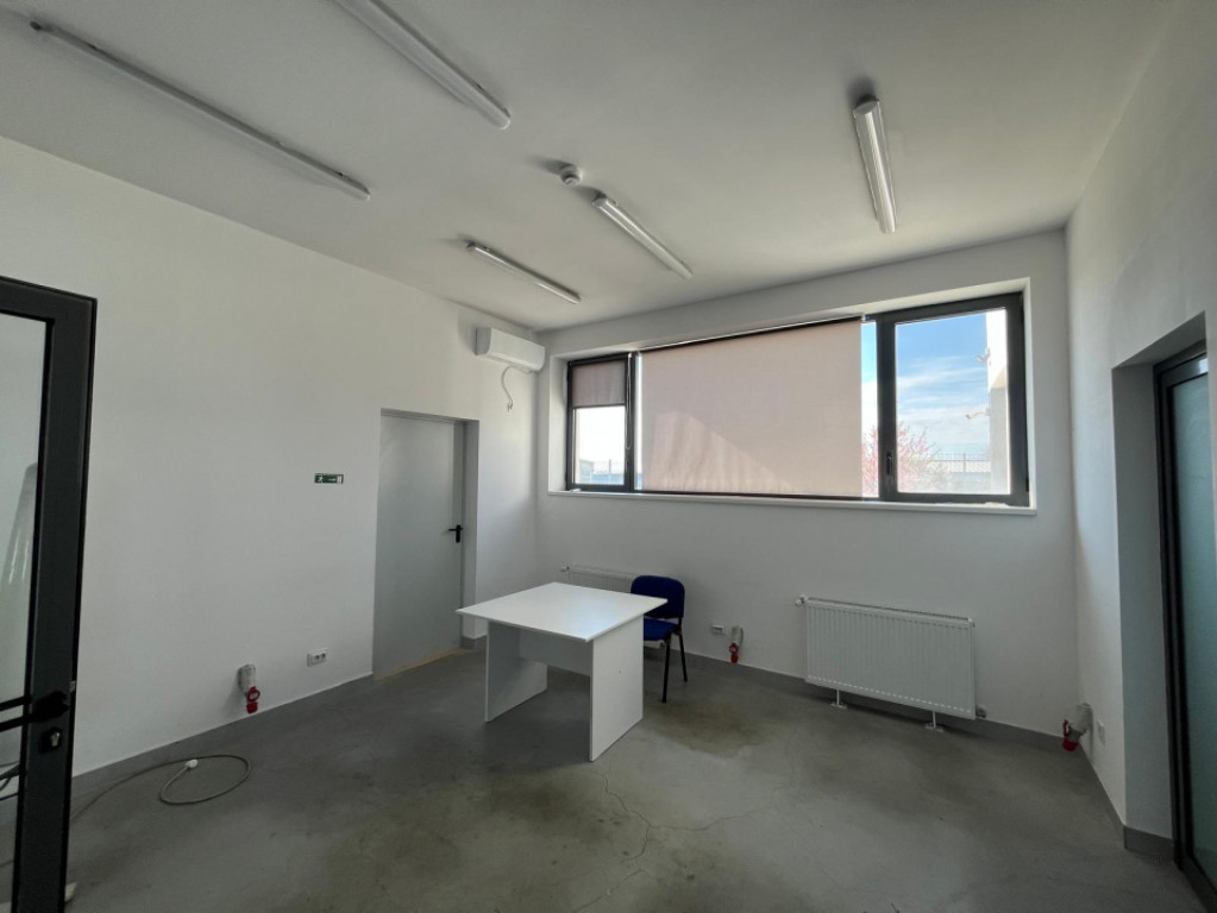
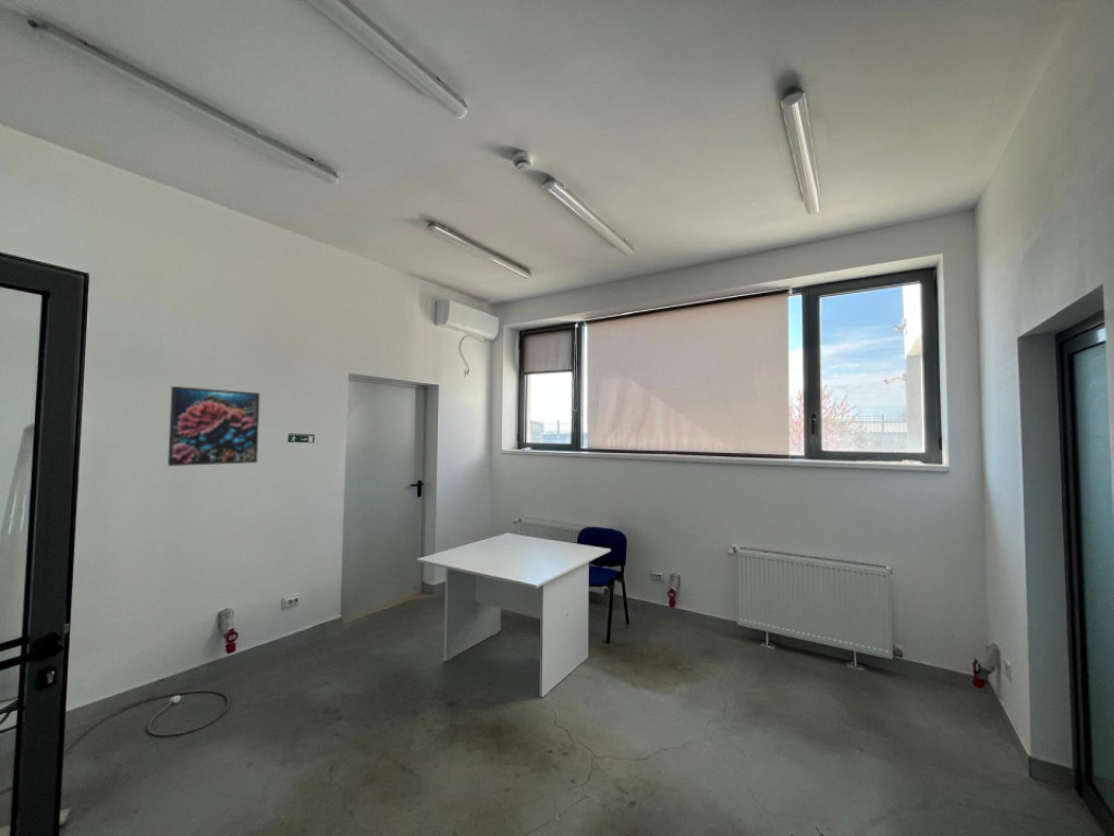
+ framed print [167,385,261,467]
